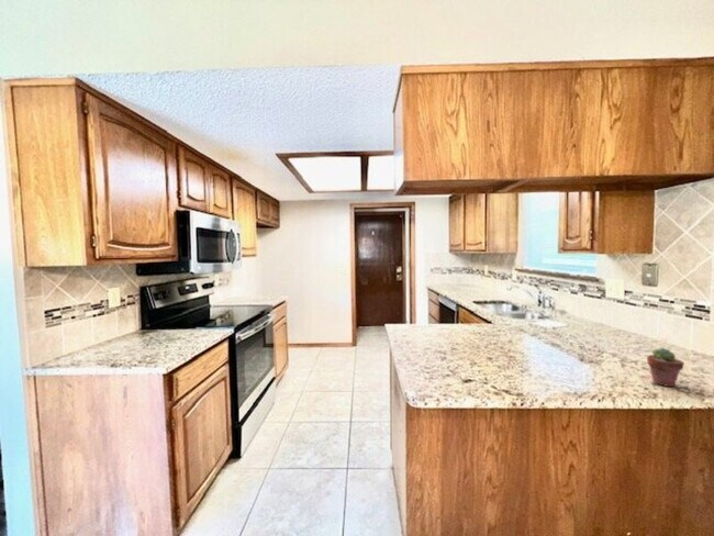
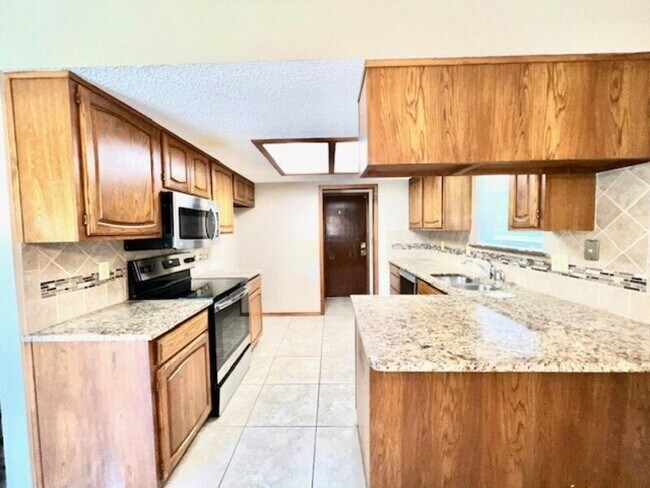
- potted succulent [646,347,685,388]
